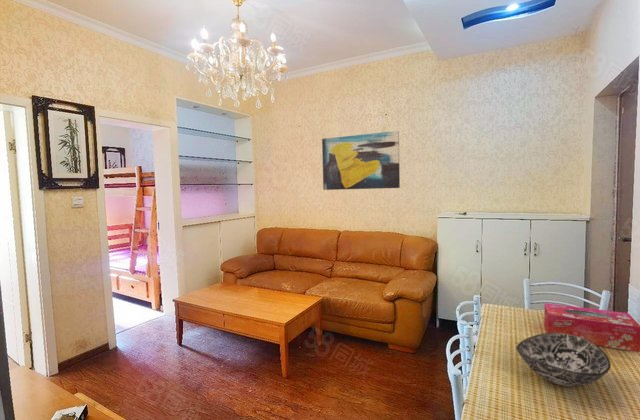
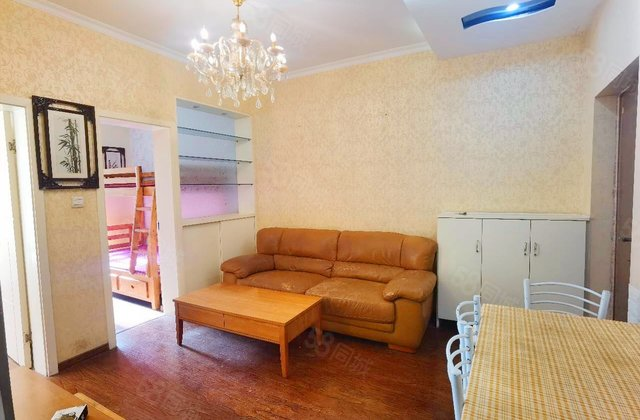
- wall art [321,130,401,191]
- bowl [515,332,612,387]
- tissue box [543,302,640,353]
